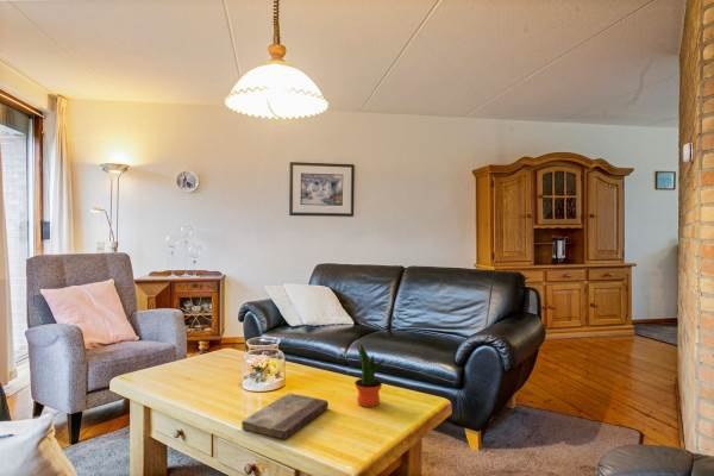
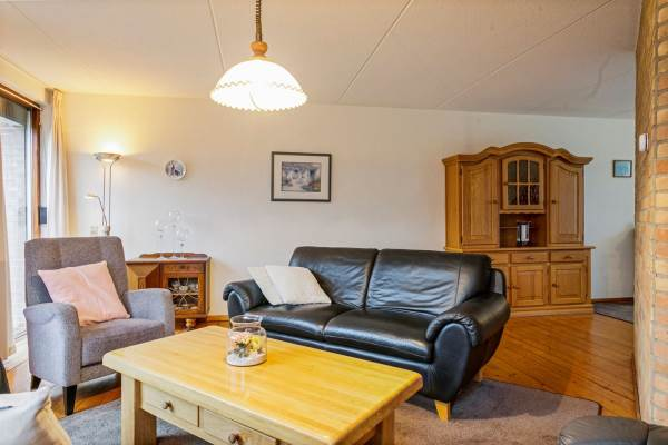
- book [240,393,330,440]
- potted plant [353,343,387,408]
